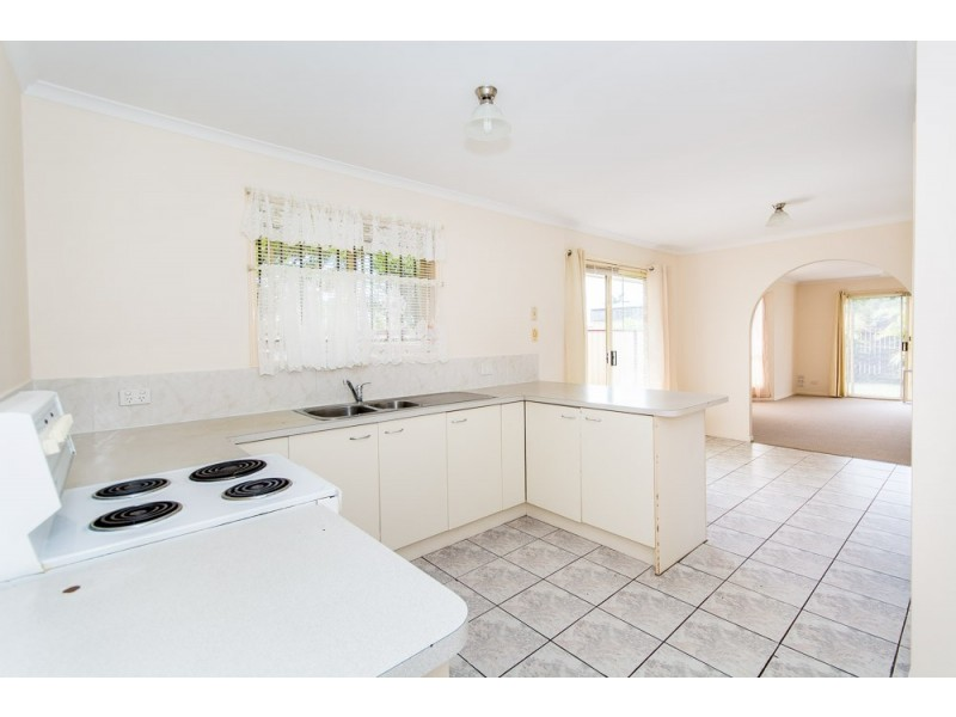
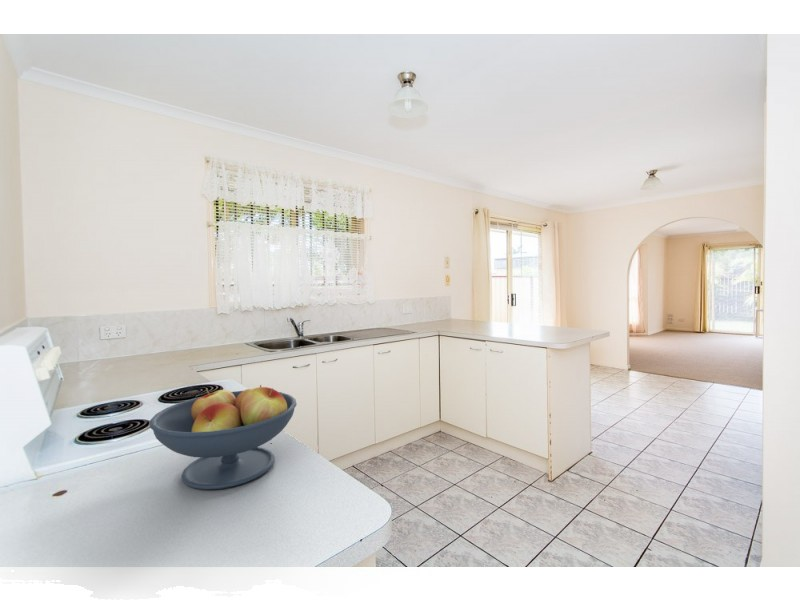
+ fruit bowl [149,384,298,491]
